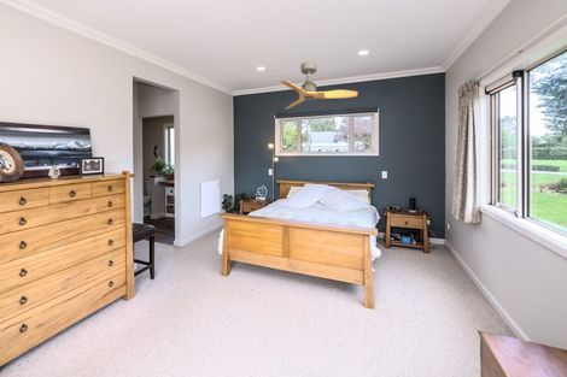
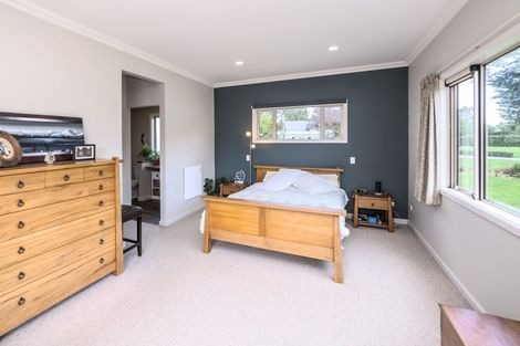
- ceiling fan [279,60,358,111]
